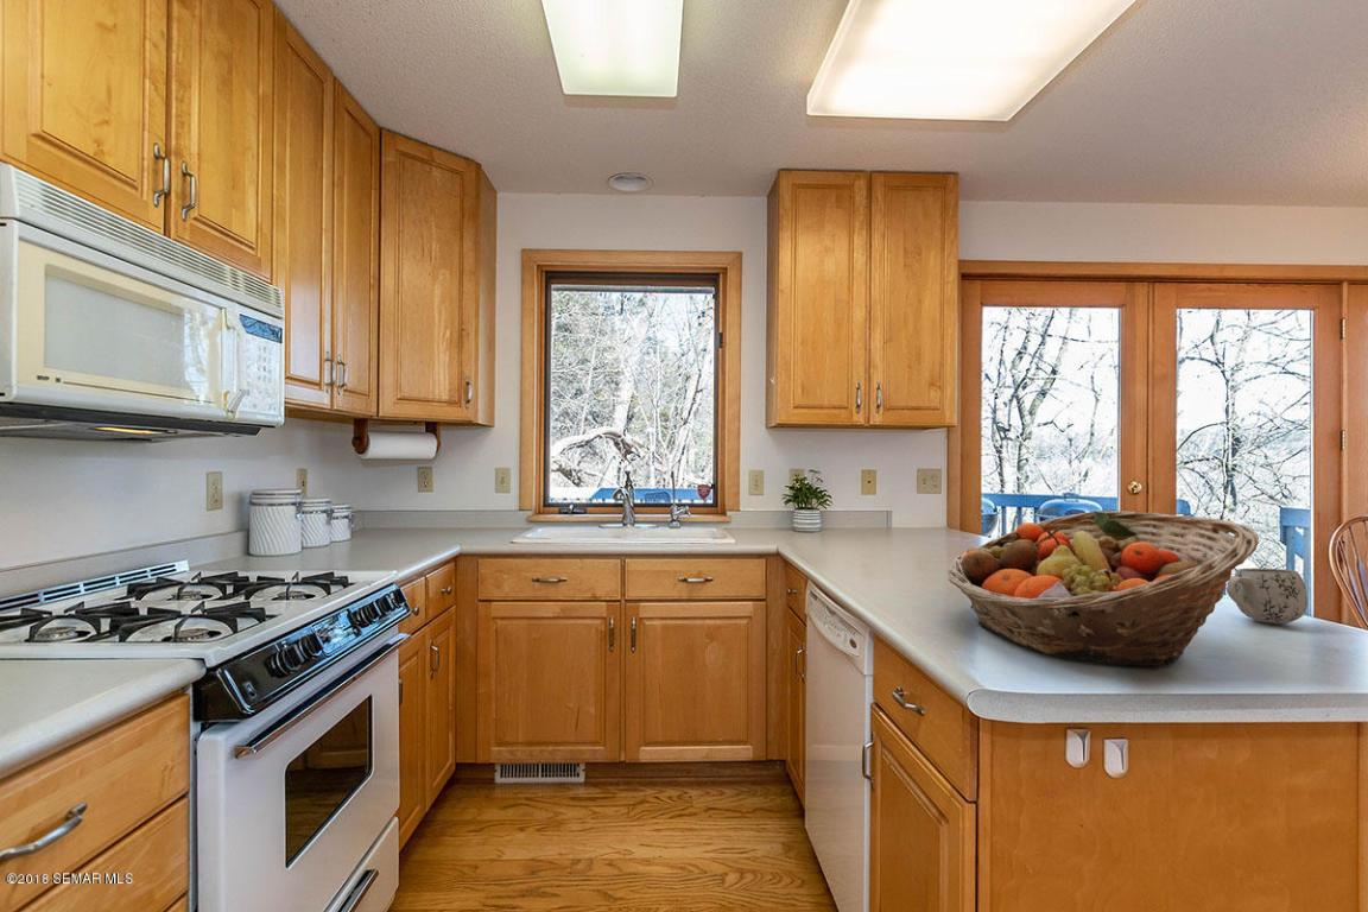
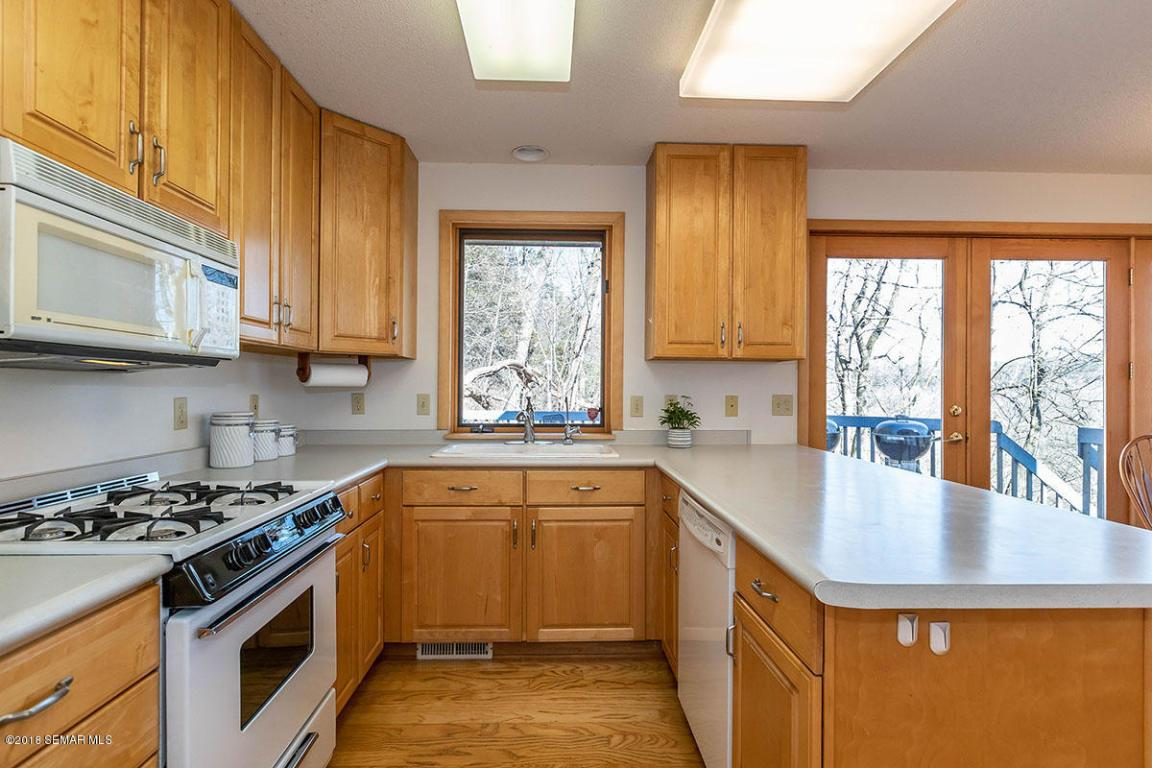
- fruit basket [946,509,1260,669]
- mug [1226,566,1309,625]
